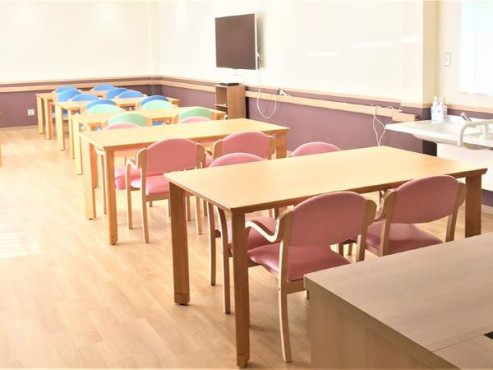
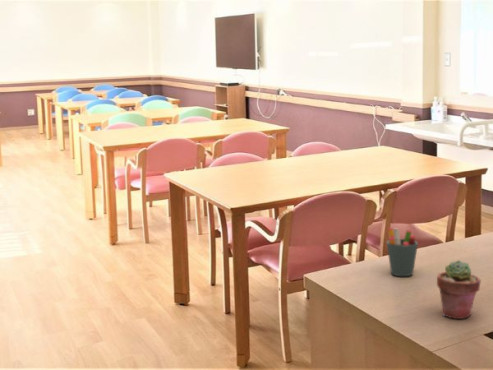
+ pen holder [386,227,419,277]
+ potted succulent [436,259,482,320]
